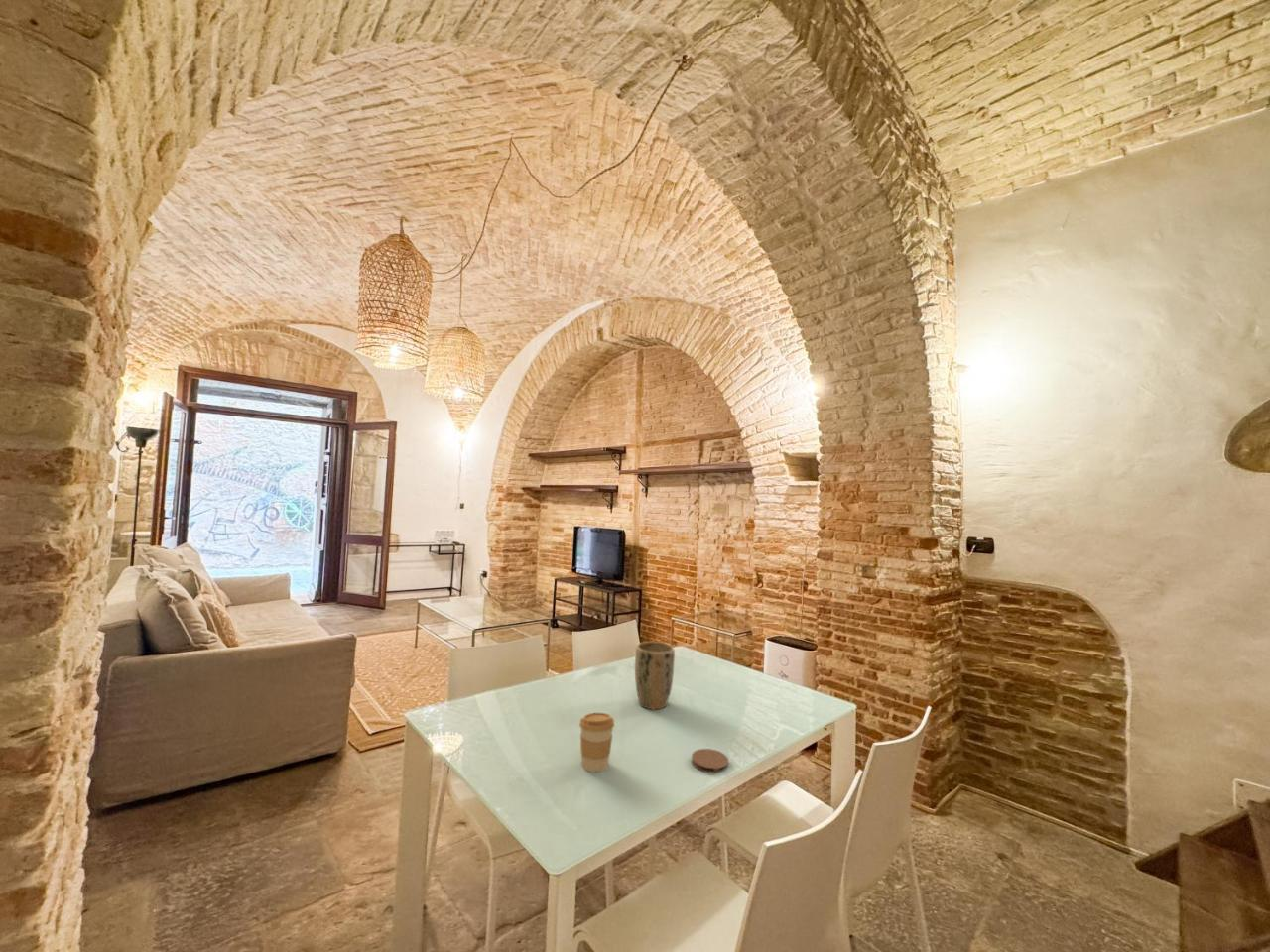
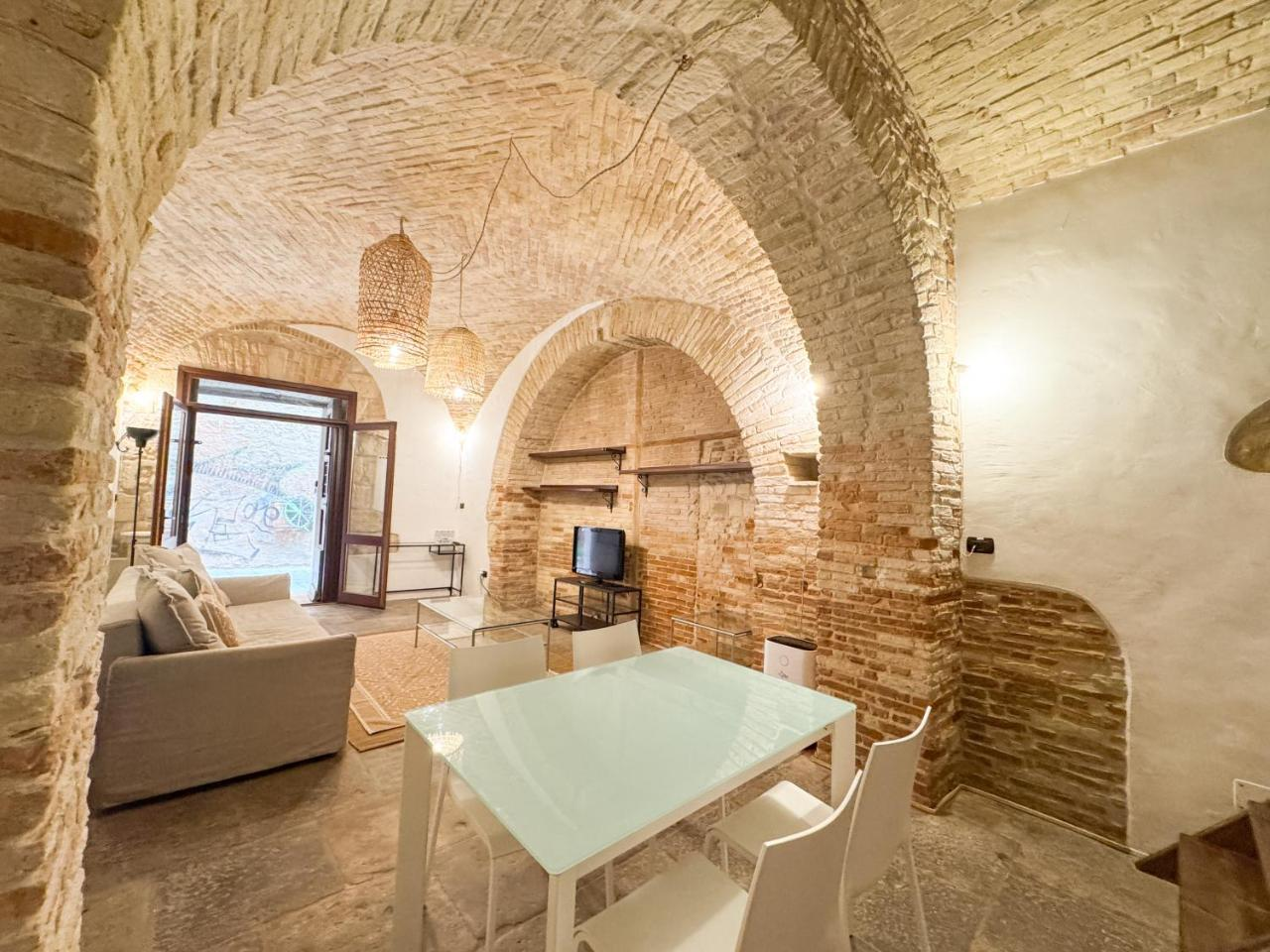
- coaster [691,748,729,774]
- plant pot [634,641,676,711]
- coffee cup [578,712,615,773]
